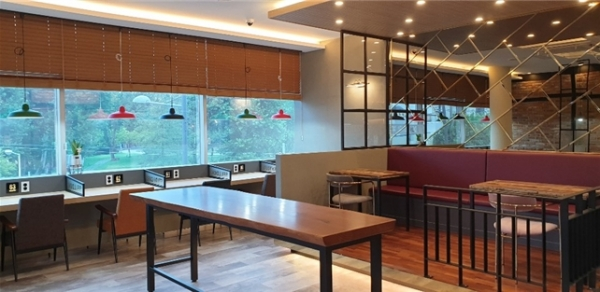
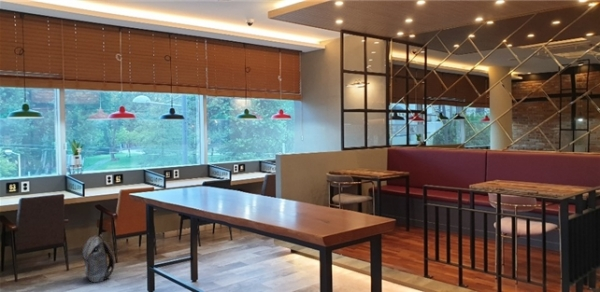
+ backpack [81,233,115,283]
